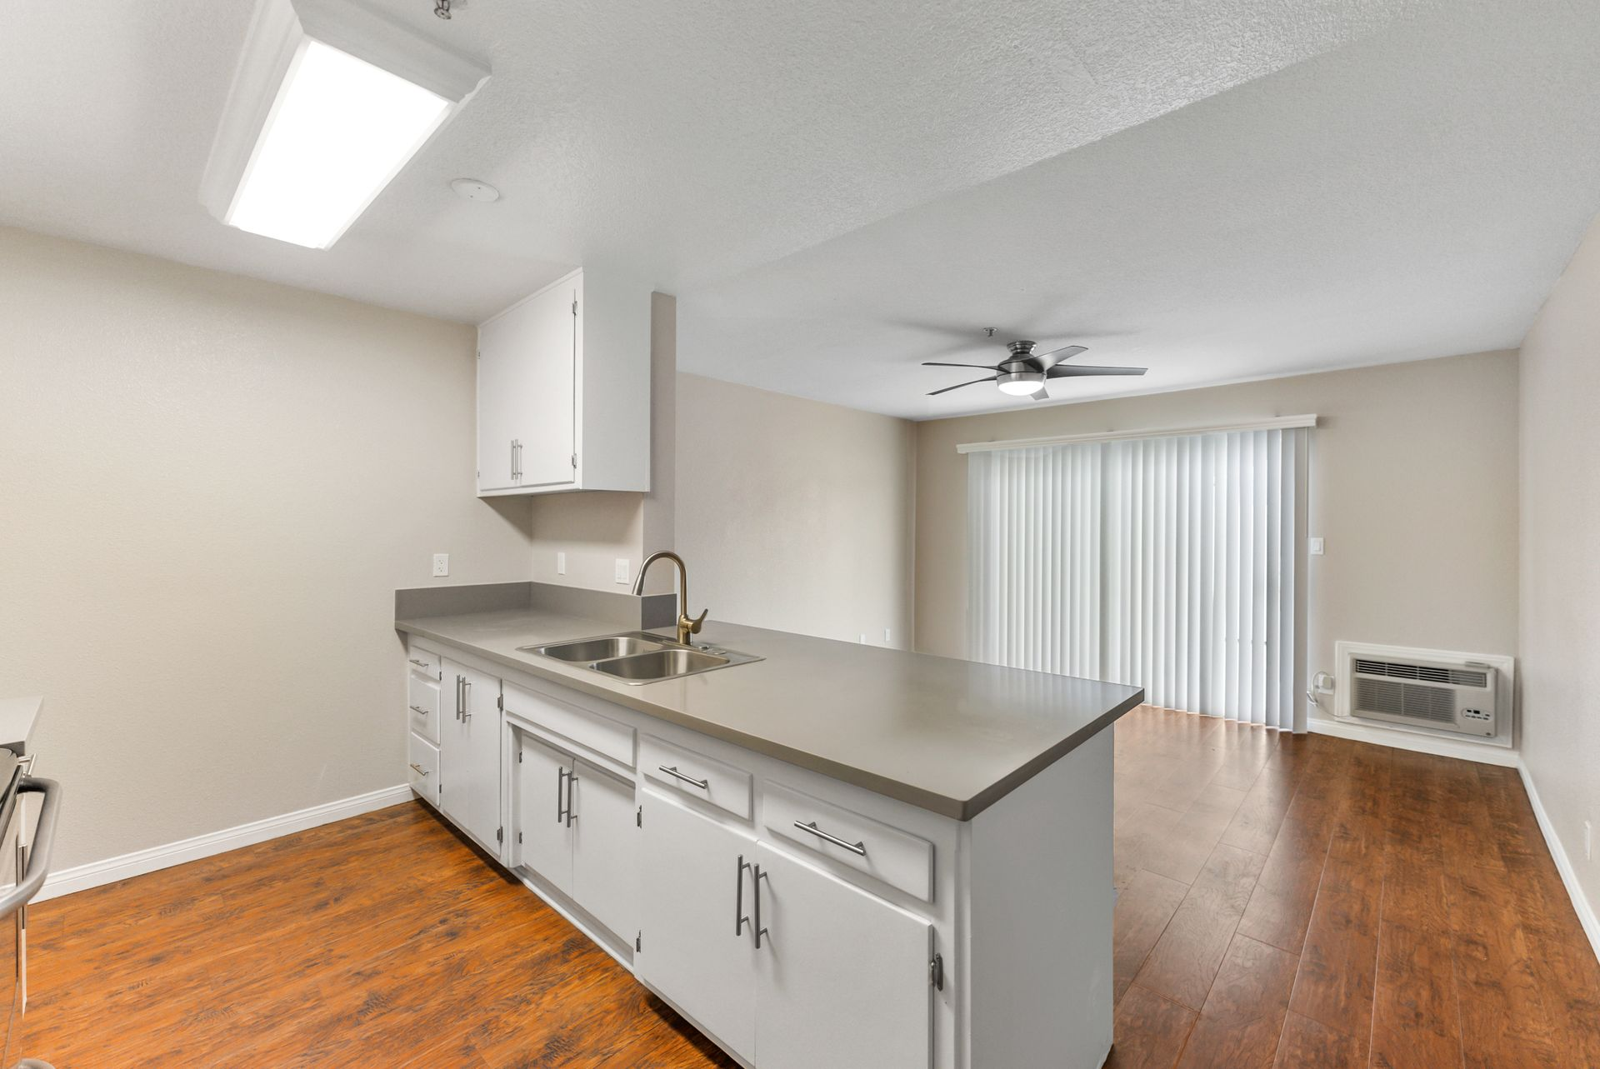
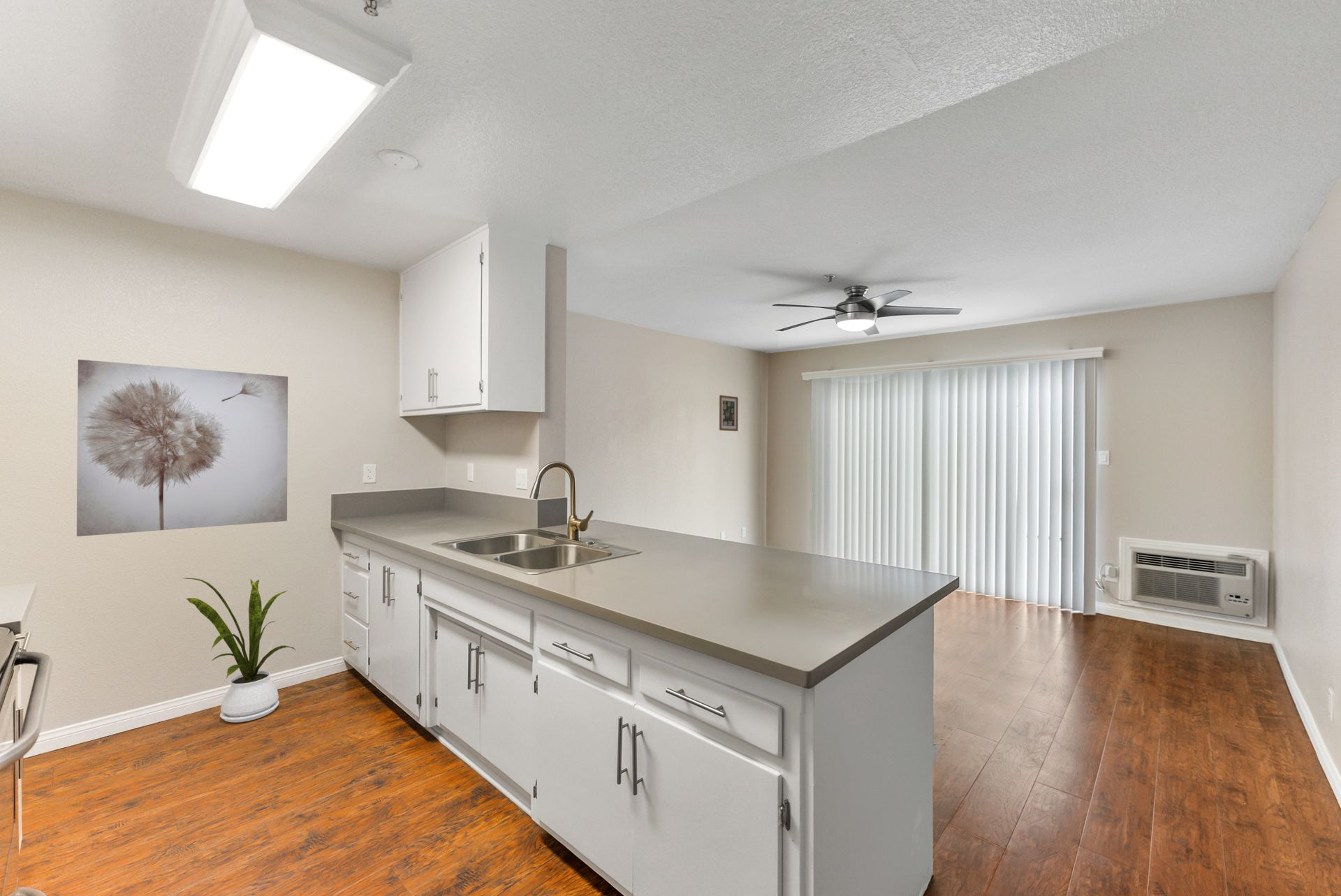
+ wall art [719,395,739,432]
+ wall art [76,359,288,537]
+ house plant [184,578,297,723]
